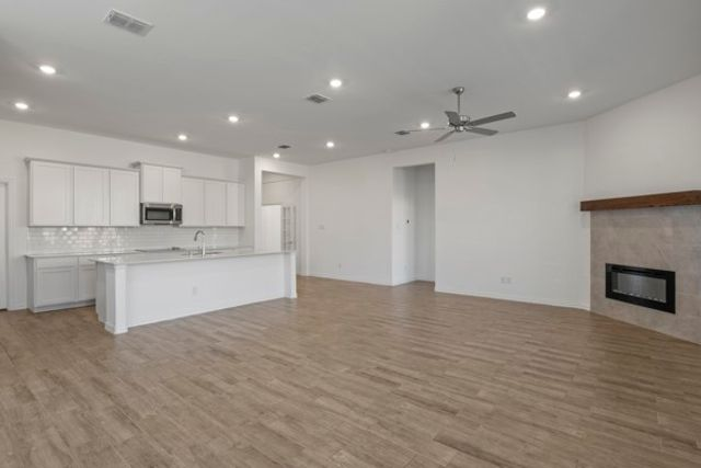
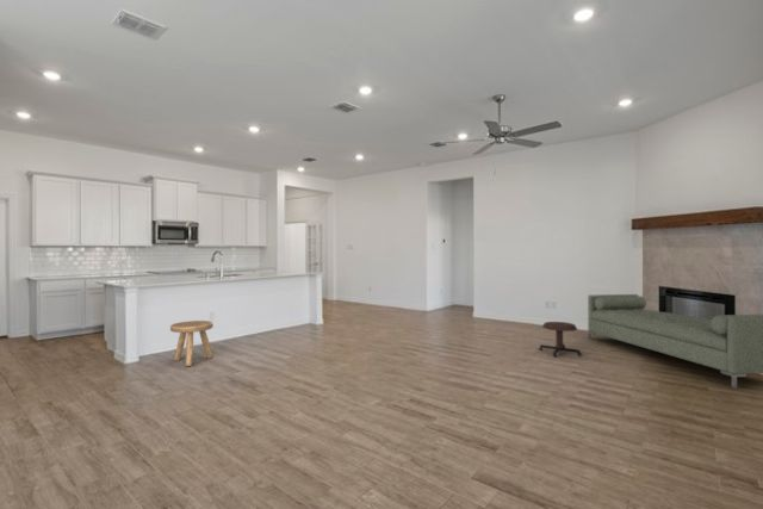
+ stool [169,319,215,367]
+ stool [538,321,583,358]
+ sofa [587,293,763,389]
